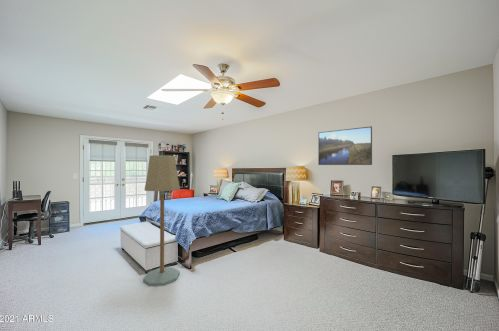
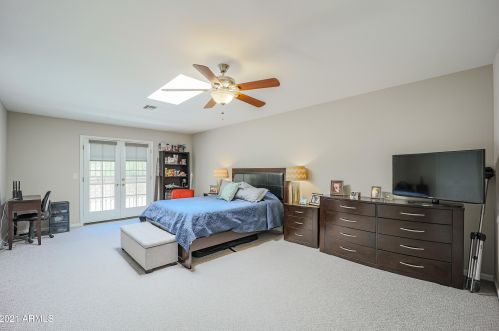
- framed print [317,125,373,166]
- floor lamp [142,154,181,287]
